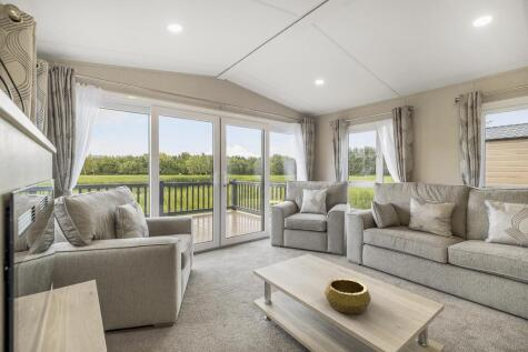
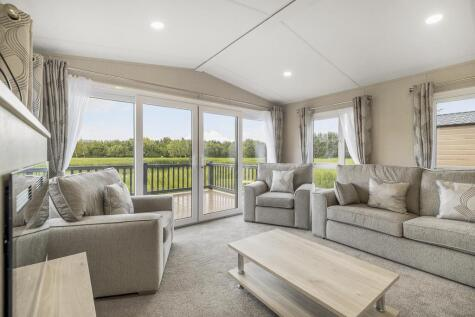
- decorative bowl [323,278,372,315]
